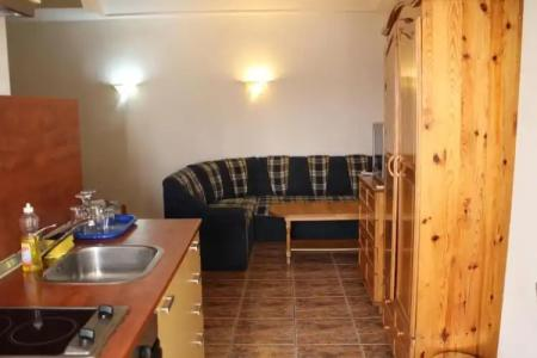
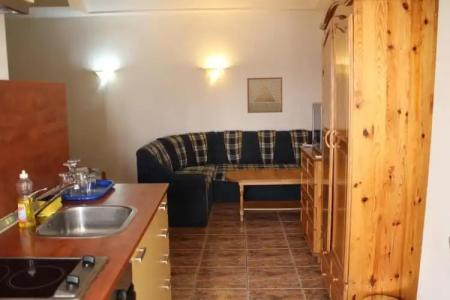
+ wall art [246,76,283,114]
